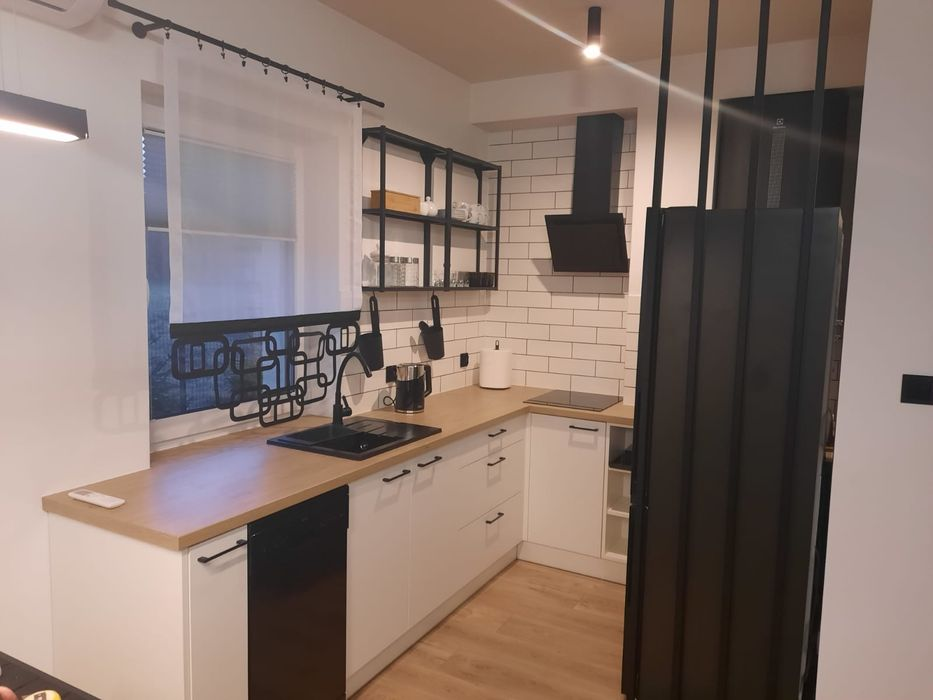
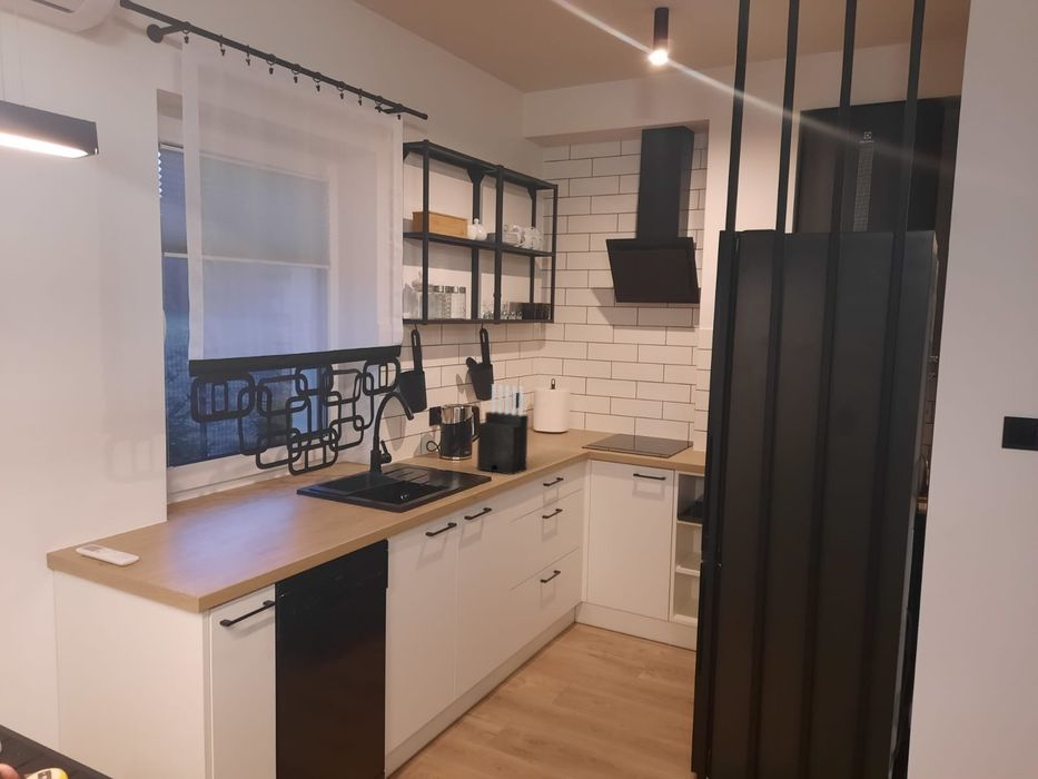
+ knife block [476,383,530,476]
